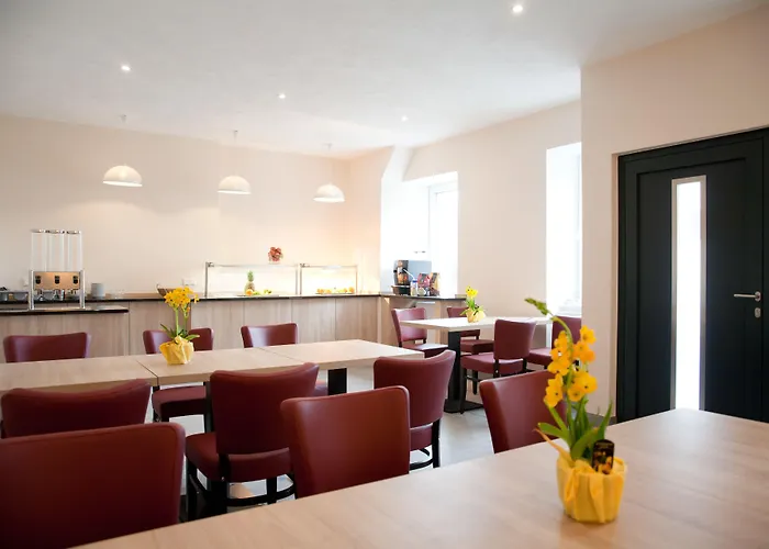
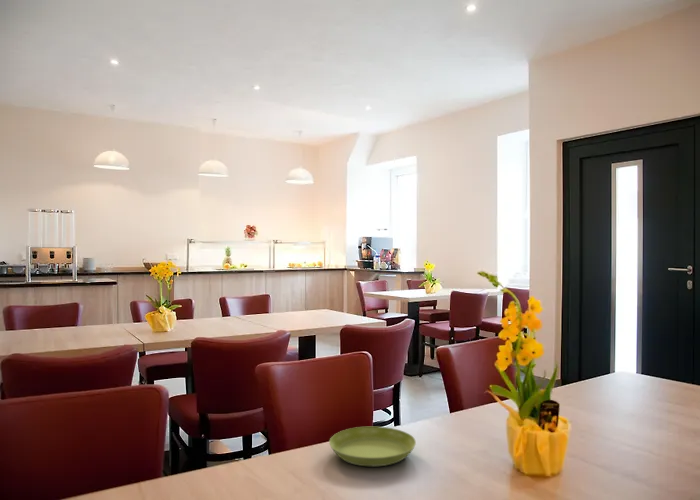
+ saucer [328,426,417,467]
